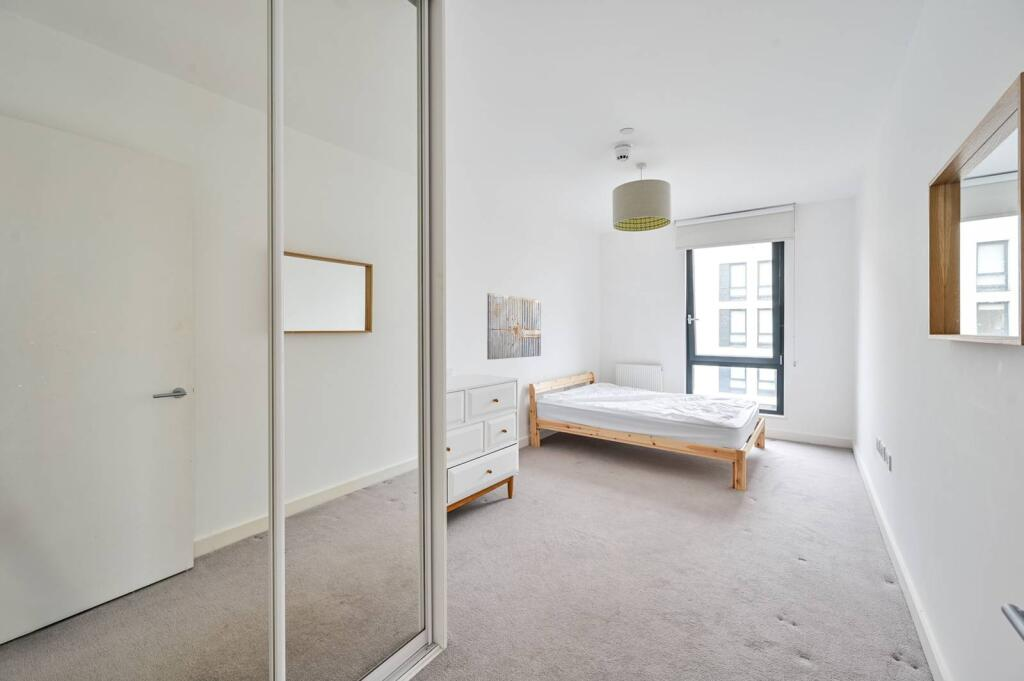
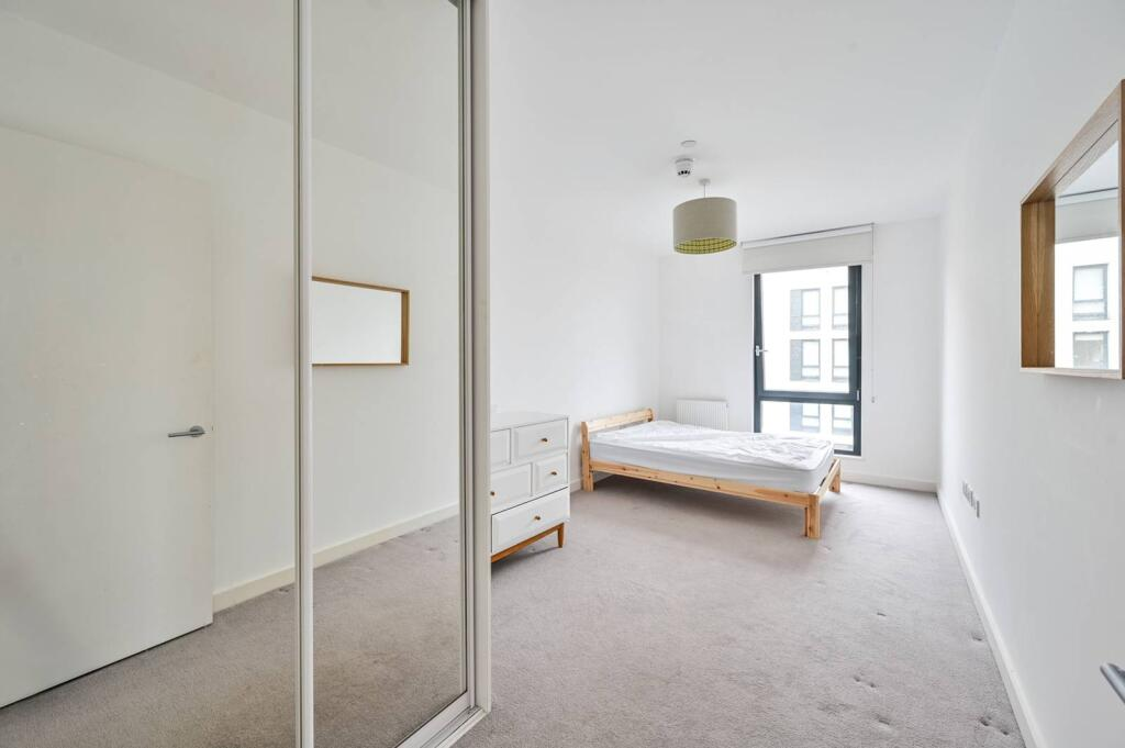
- wall art [486,292,542,361]
